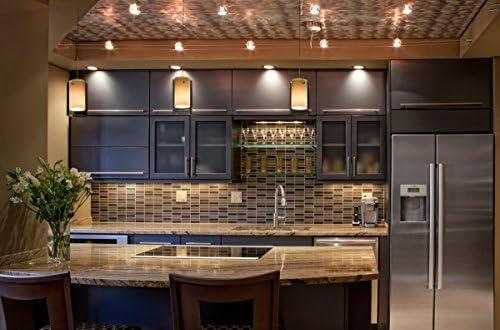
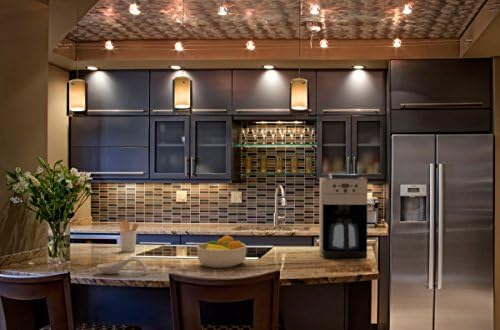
+ utensil holder [116,220,139,253]
+ coffee maker [318,173,368,260]
+ spoon rest [96,257,149,275]
+ fruit bowl [196,234,248,269]
